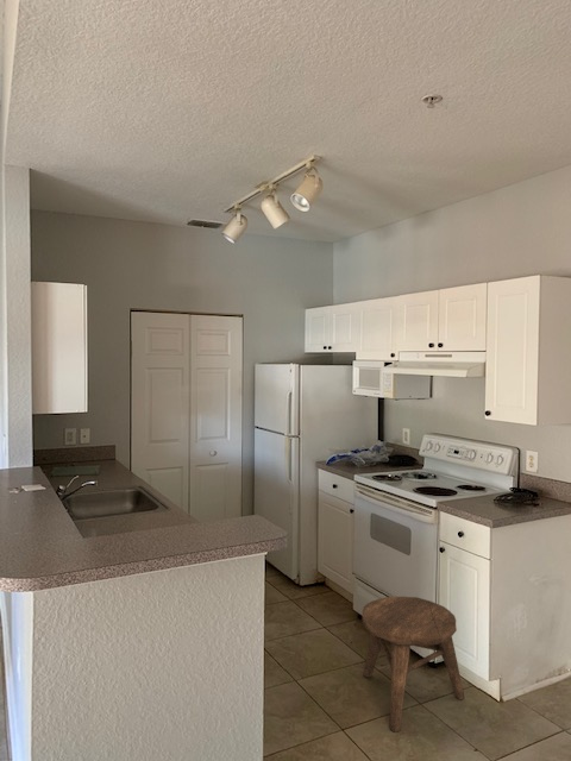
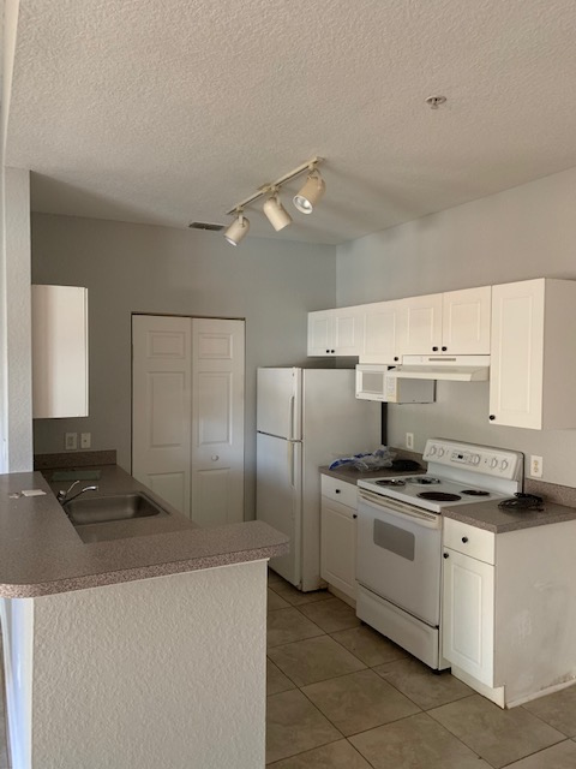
- stool [362,596,465,732]
